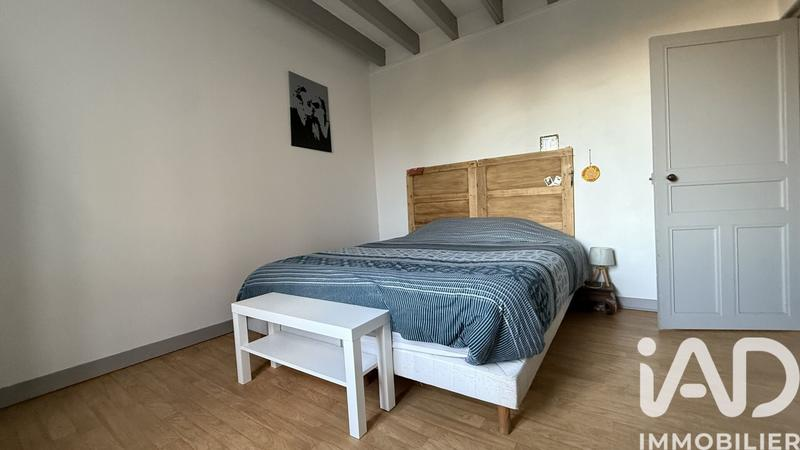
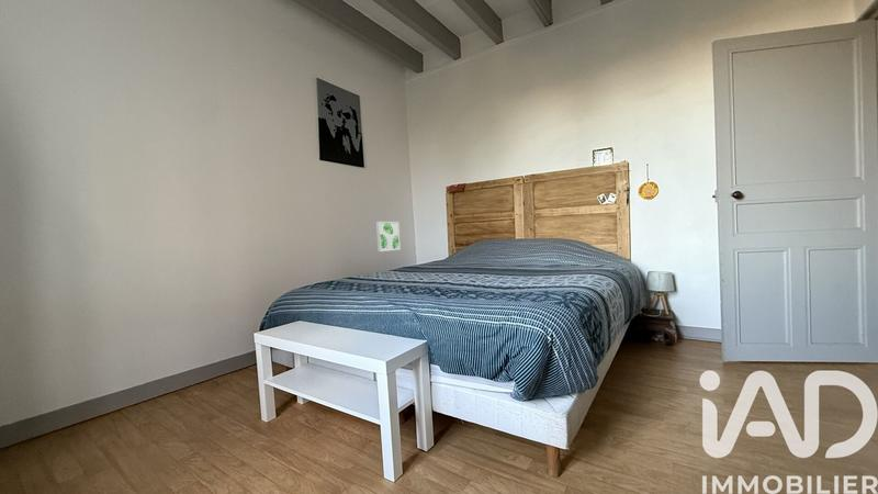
+ wall art [375,221,402,252]
